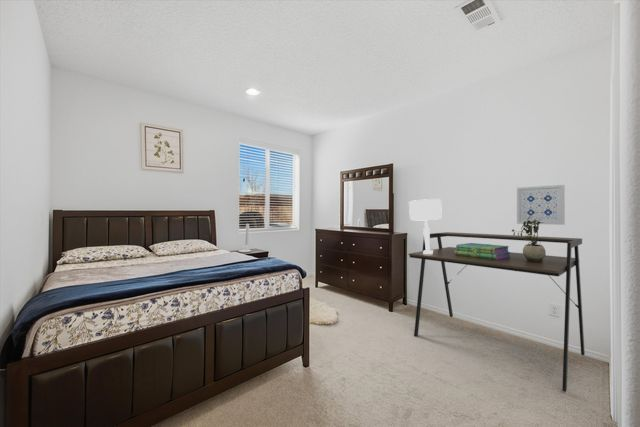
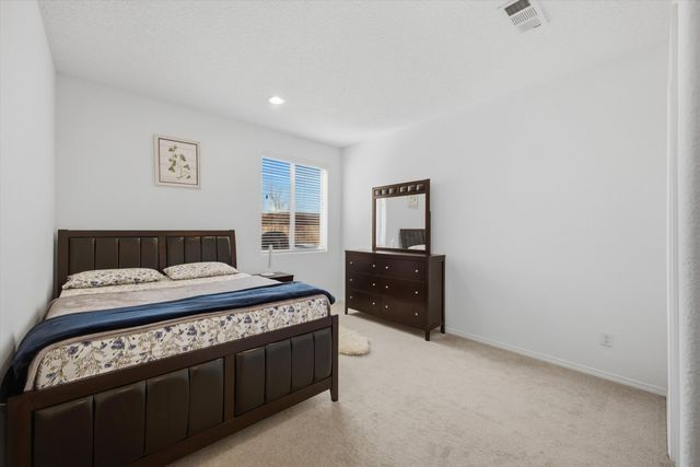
- table lamp [408,198,443,254]
- desk [408,231,586,393]
- potted plant [511,217,547,262]
- wall art [516,184,566,226]
- stack of books [455,242,511,260]
